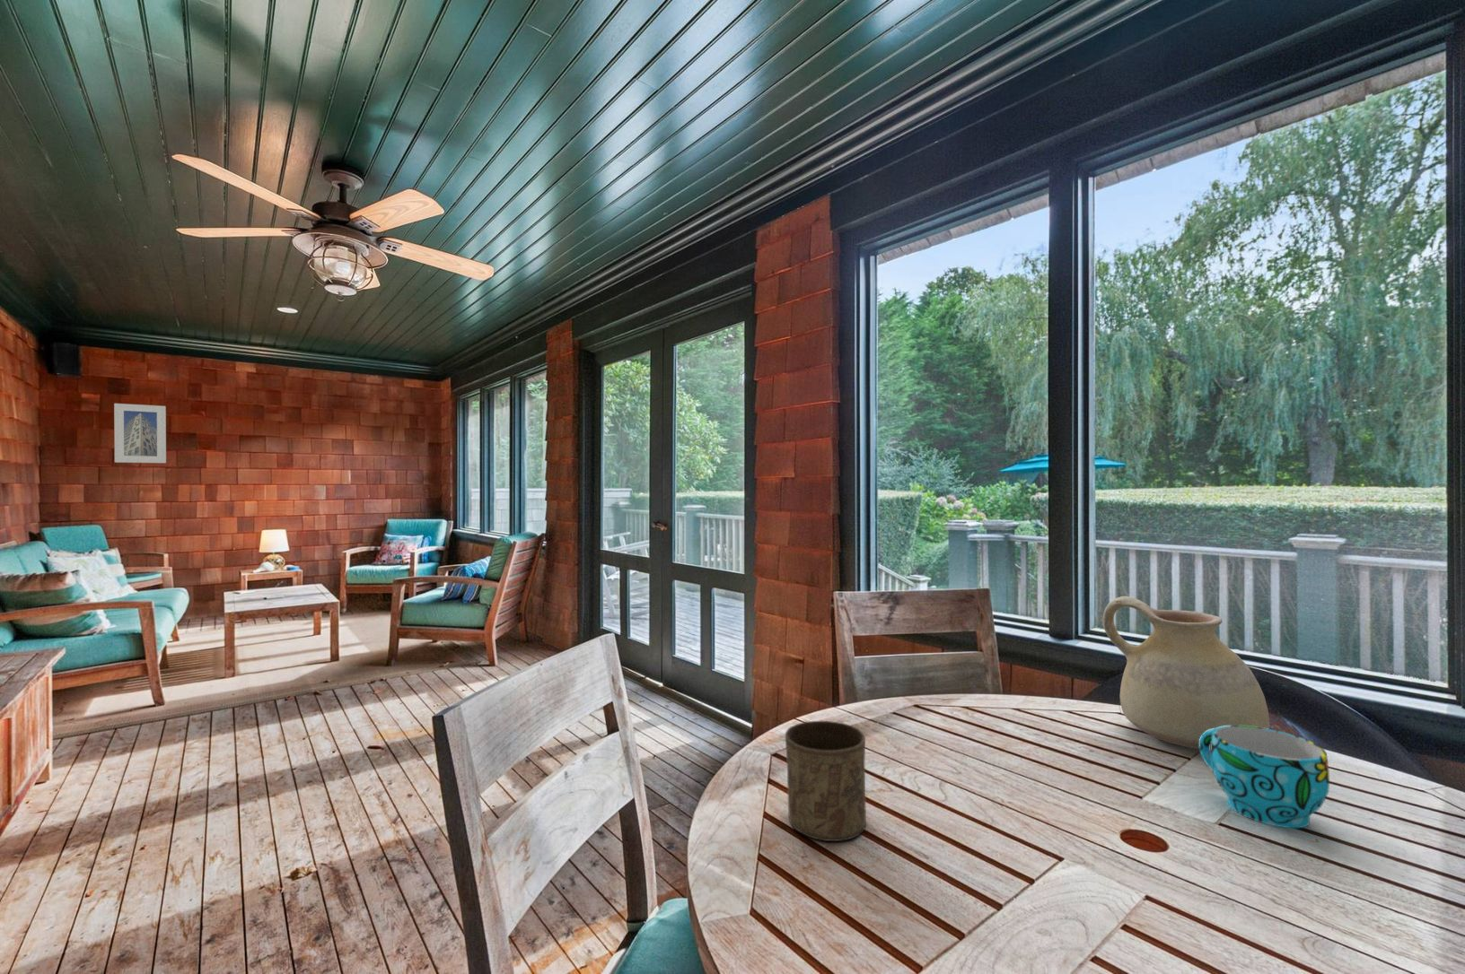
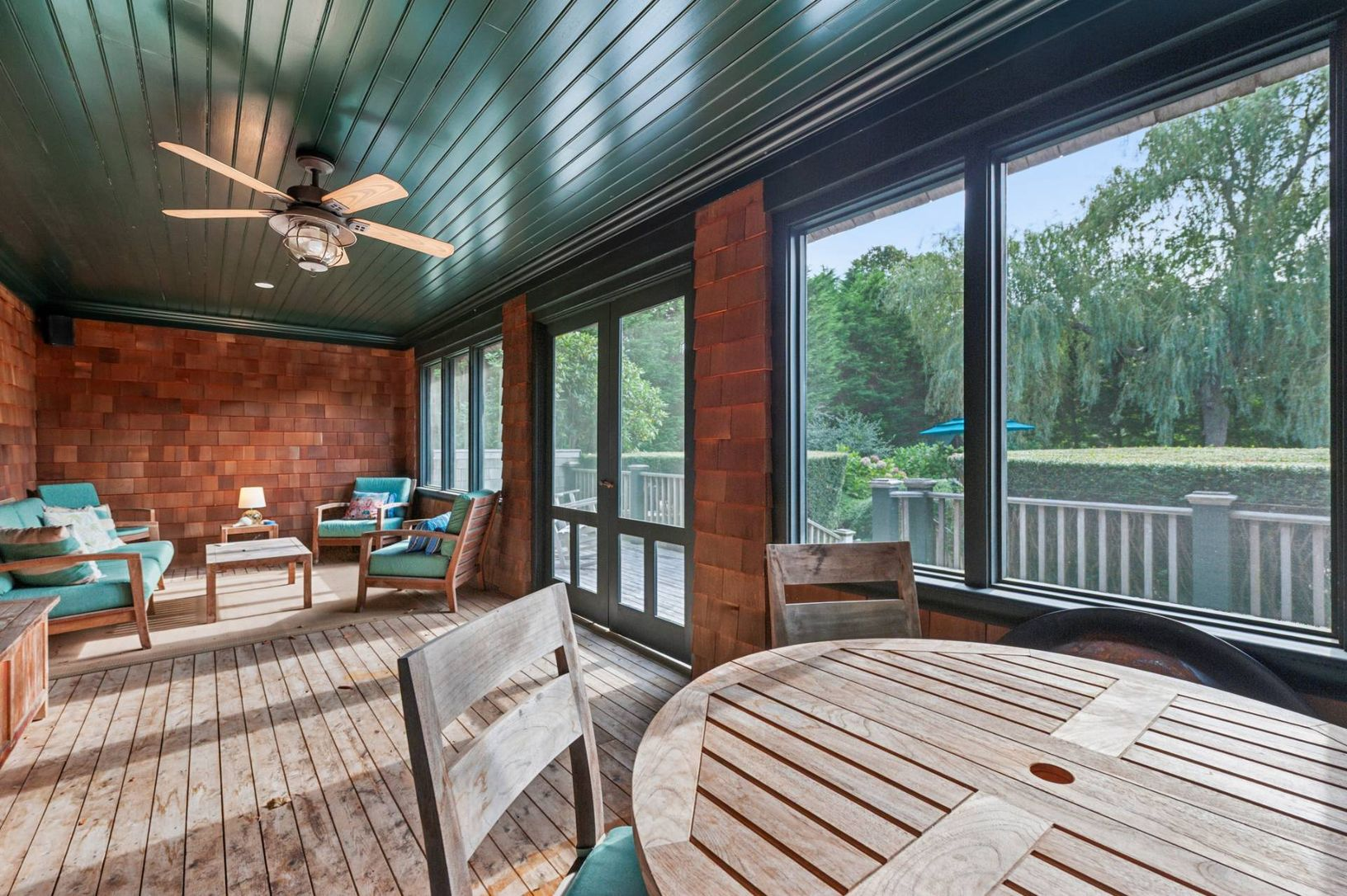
- cup [1199,725,1330,828]
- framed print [113,402,167,464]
- cup [784,721,867,842]
- ceramic pitcher [1102,596,1270,751]
